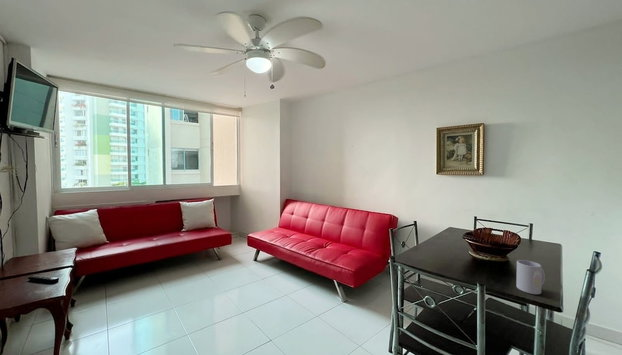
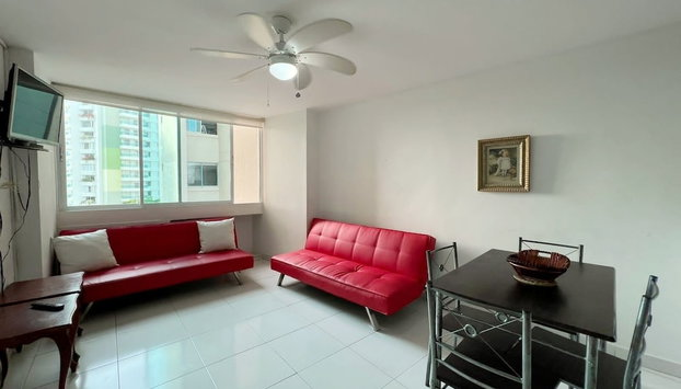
- mug [515,259,546,295]
